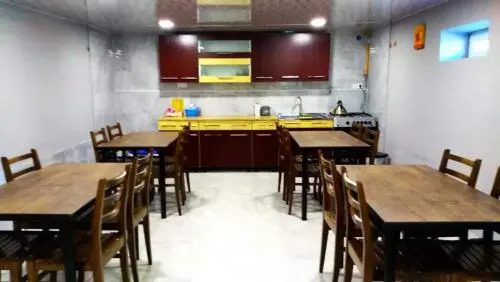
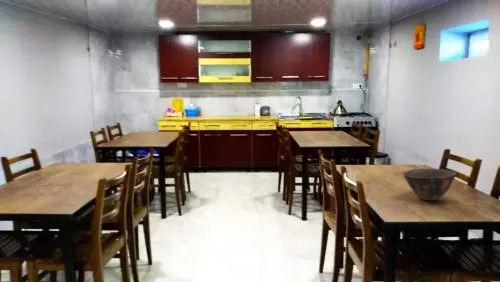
+ bowl [402,167,457,201]
